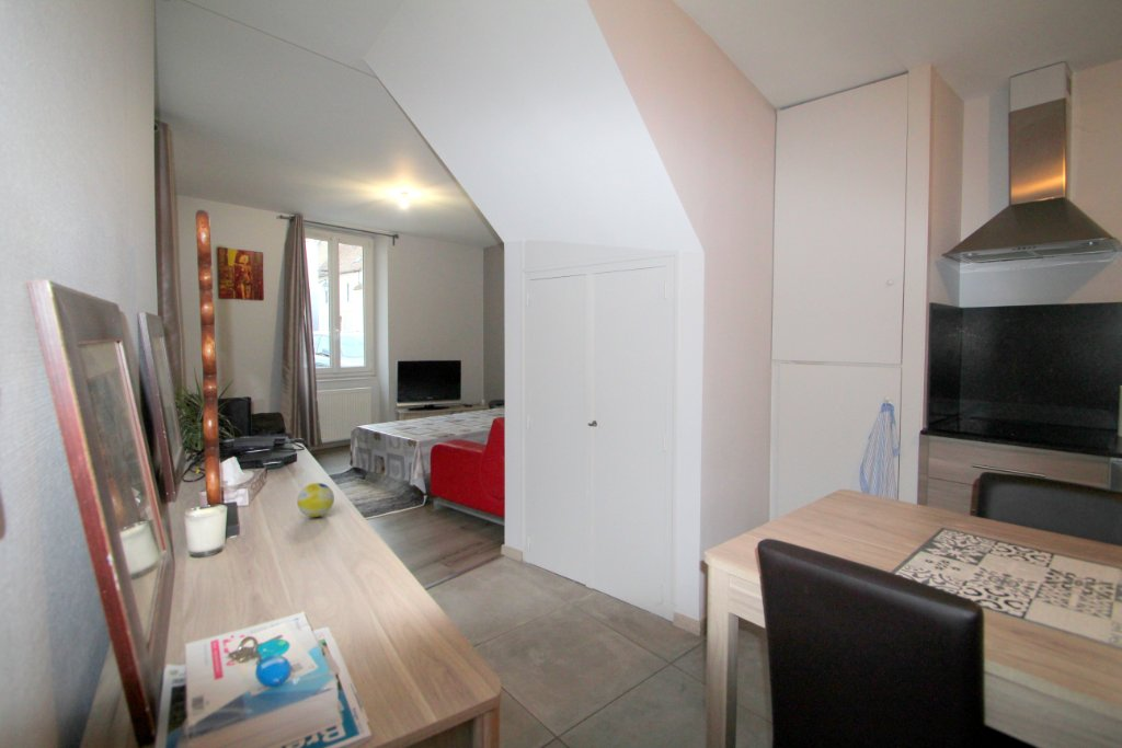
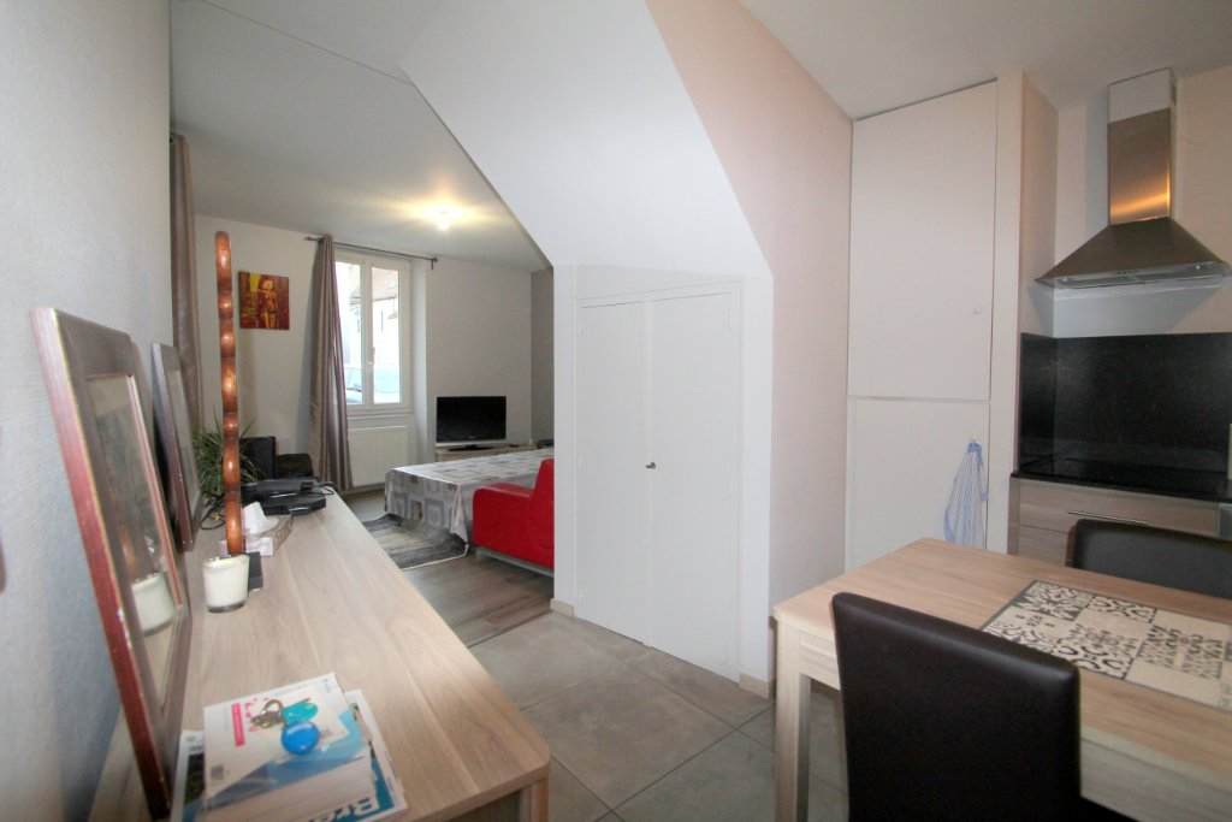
- decorative ball [296,482,335,518]
